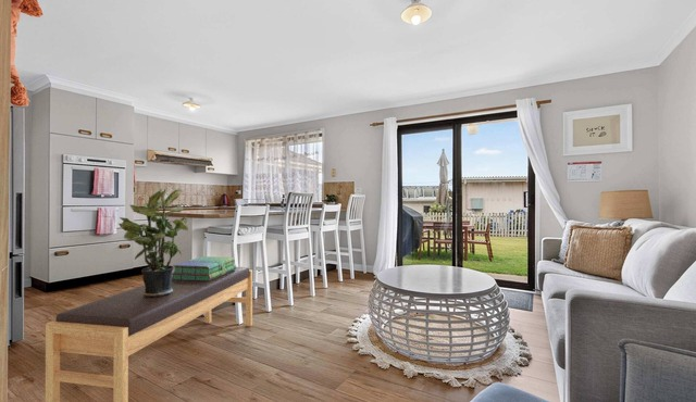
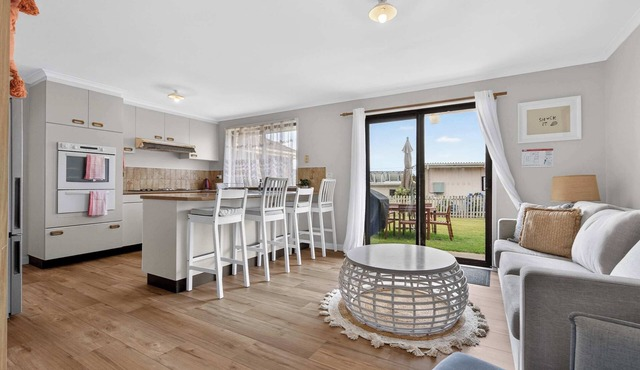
- potted plant [117,187,189,297]
- bench [45,266,253,402]
- stack of books [172,255,237,281]
